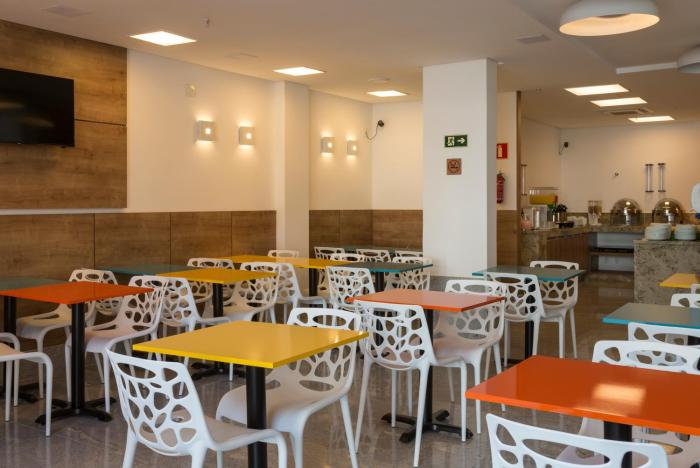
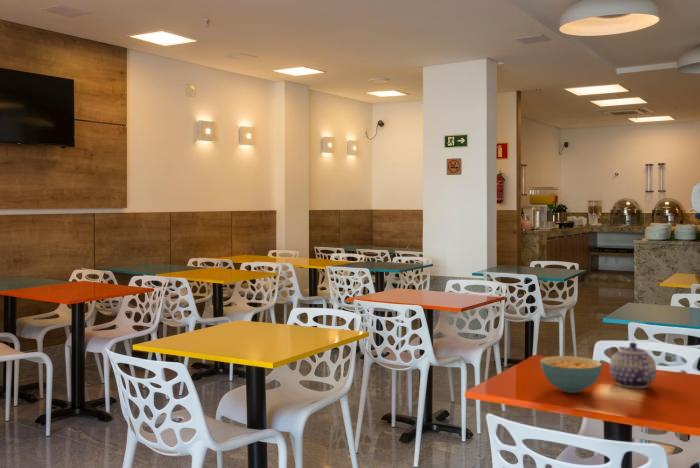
+ cereal bowl [539,355,603,394]
+ teapot [608,341,657,389]
